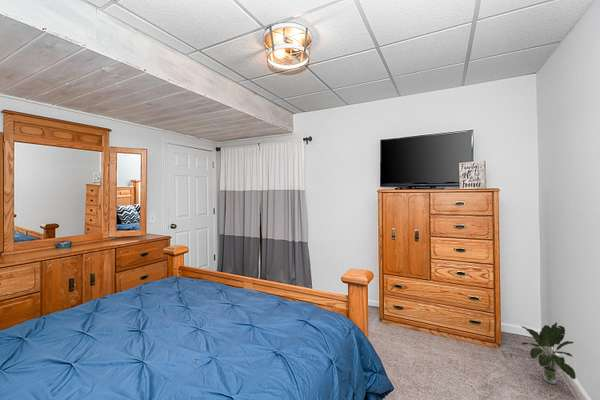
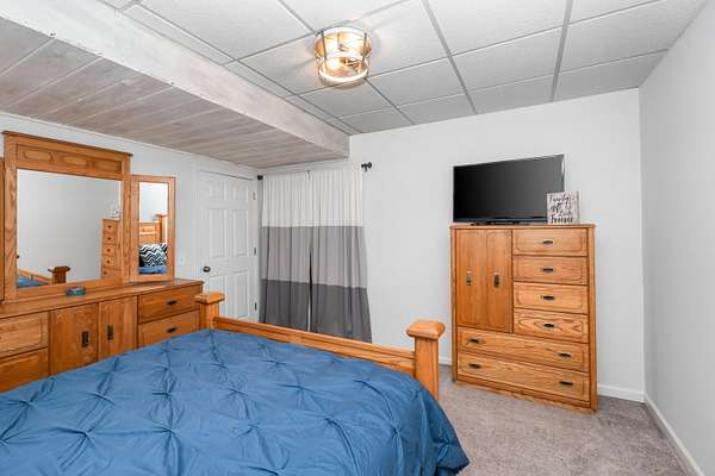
- potted plant [520,321,577,385]
